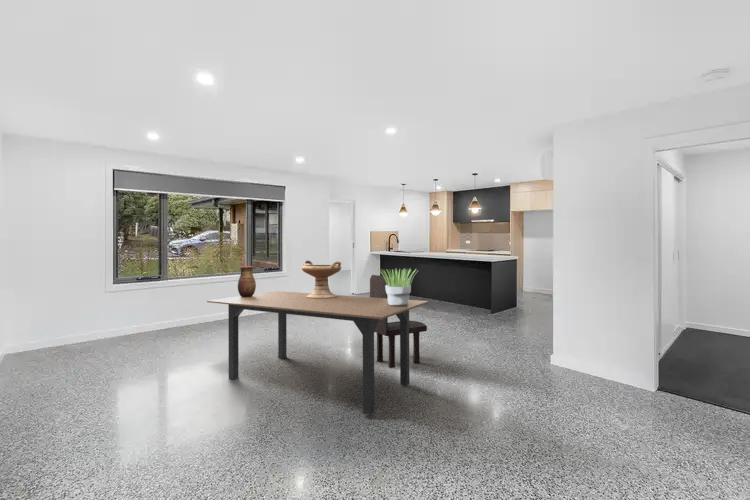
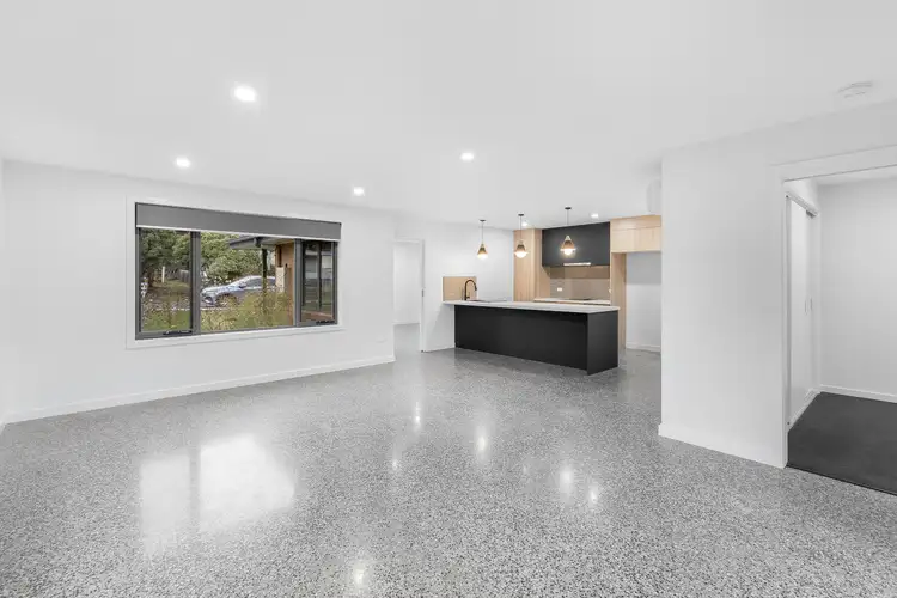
- dining chair [369,274,428,369]
- decorative bowl [300,260,342,298]
- potted plant [378,268,418,306]
- dining table [206,290,430,416]
- vase [237,265,257,297]
